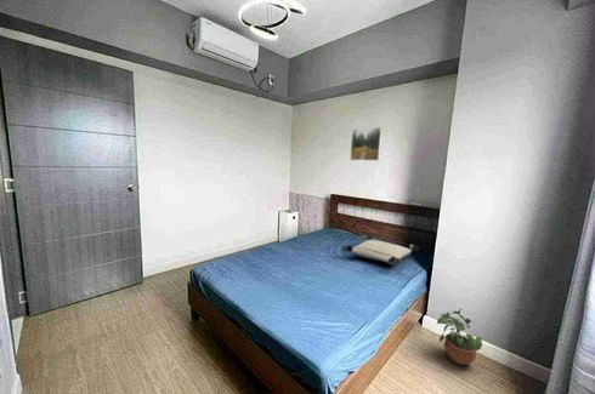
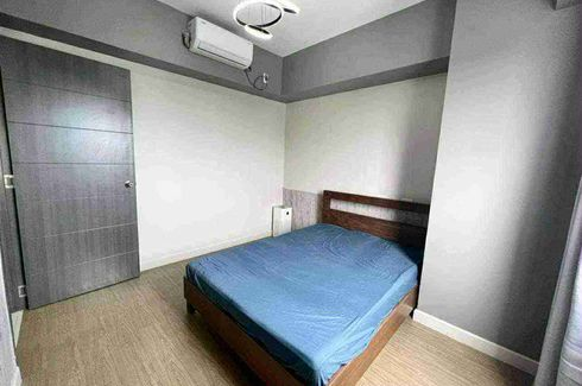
- pillow [340,234,420,267]
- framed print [348,126,384,161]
- potted plant [436,308,483,366]
